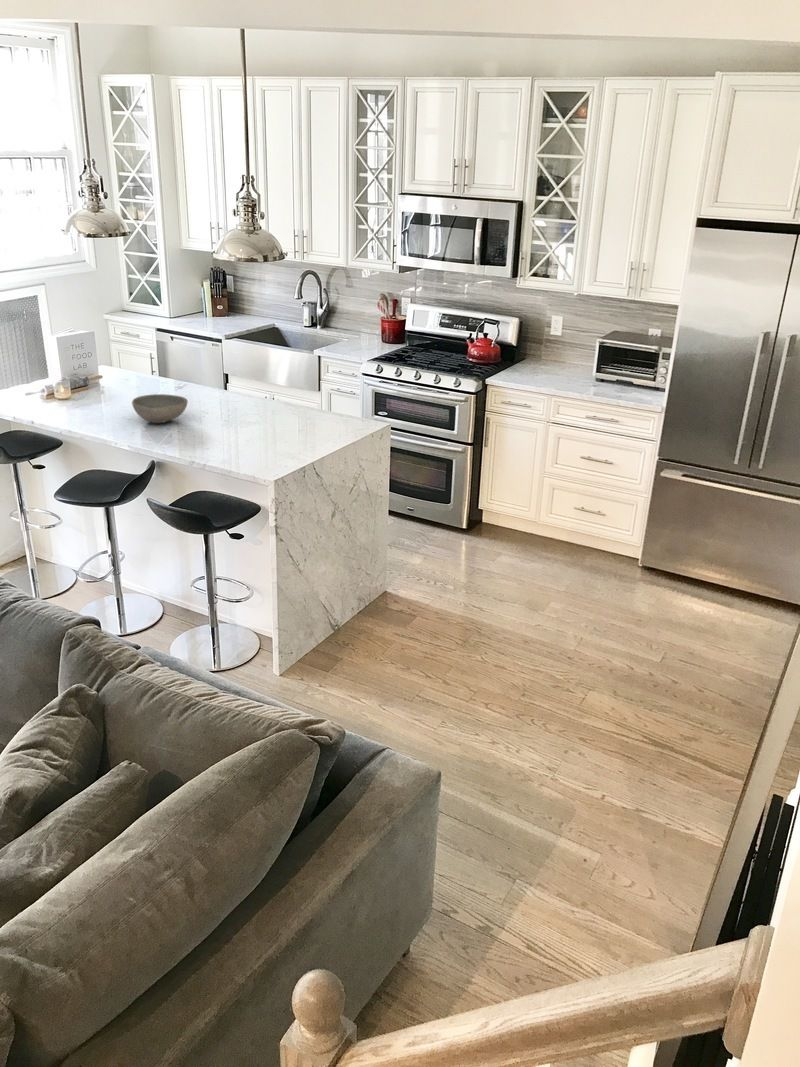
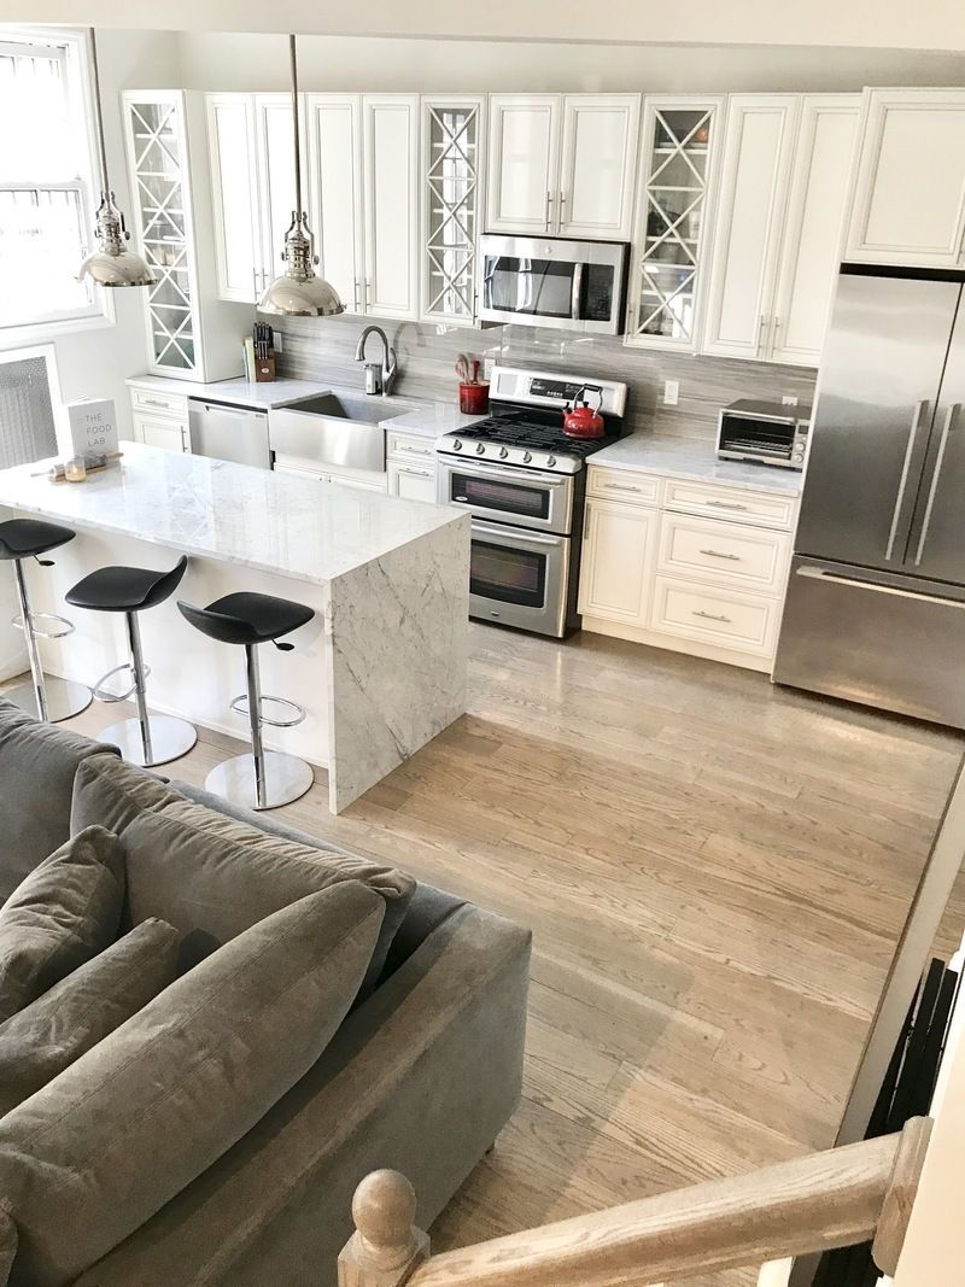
- bowl [131,393,189,424]
